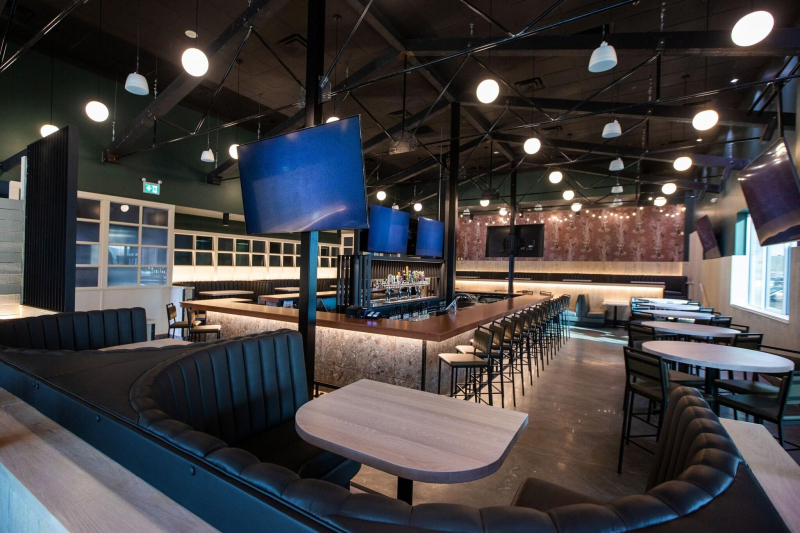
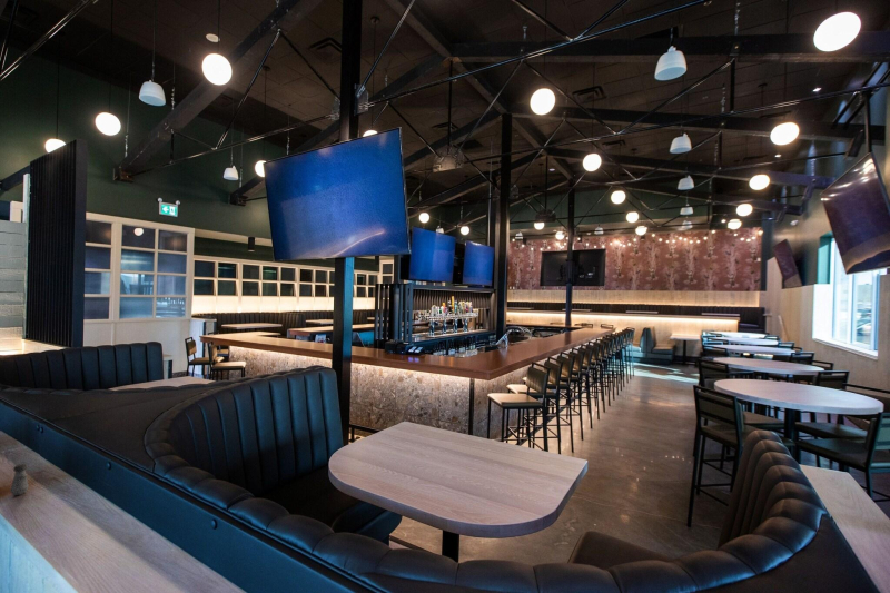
+ salt shaker [9,463,30,496]
